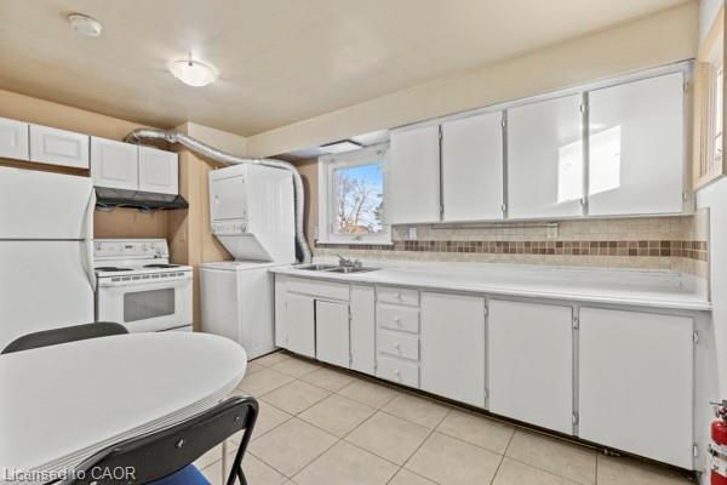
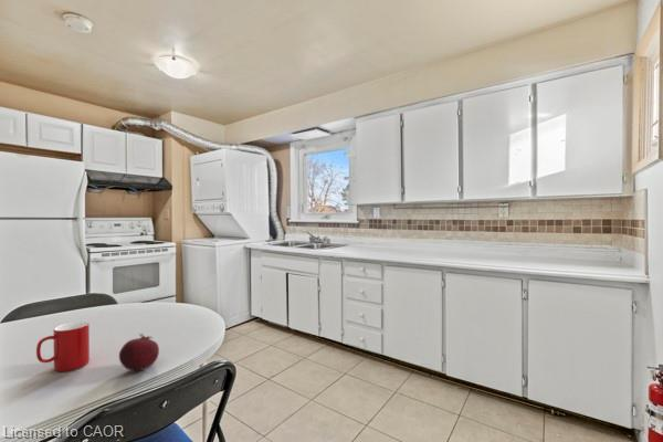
+ fruit [118,333,160,371]
+ cup [35,320,91,372]
